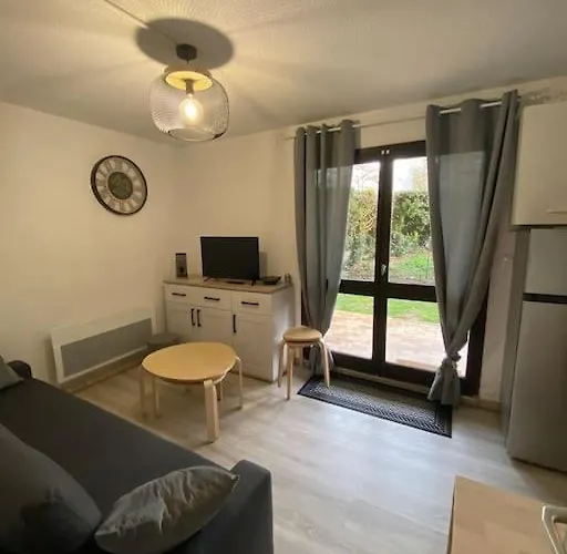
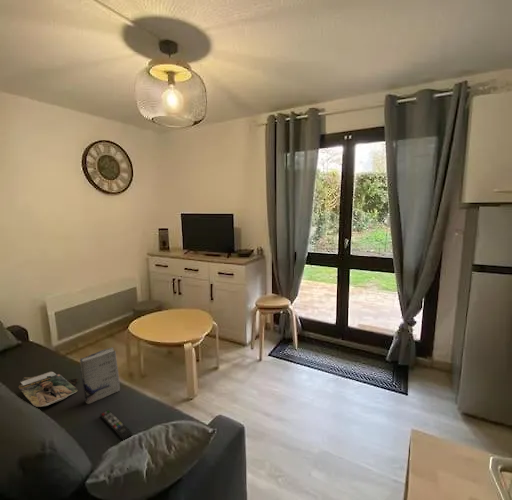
+ remote control [99,409,133,441]
+ book [79,346,121,405]
+ magazine [18,371,79,408]
